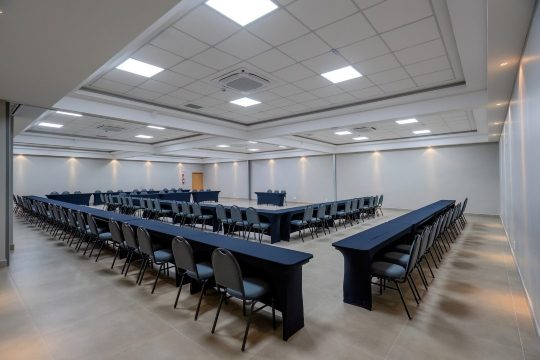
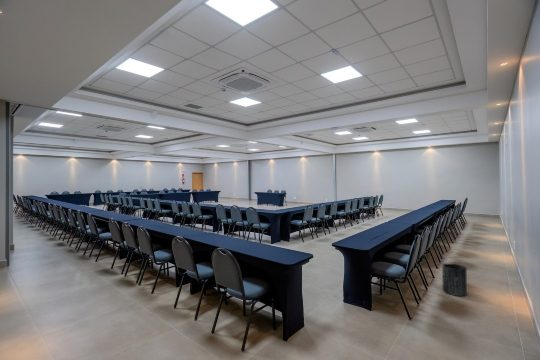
+ trash can [441,262,468,297]
